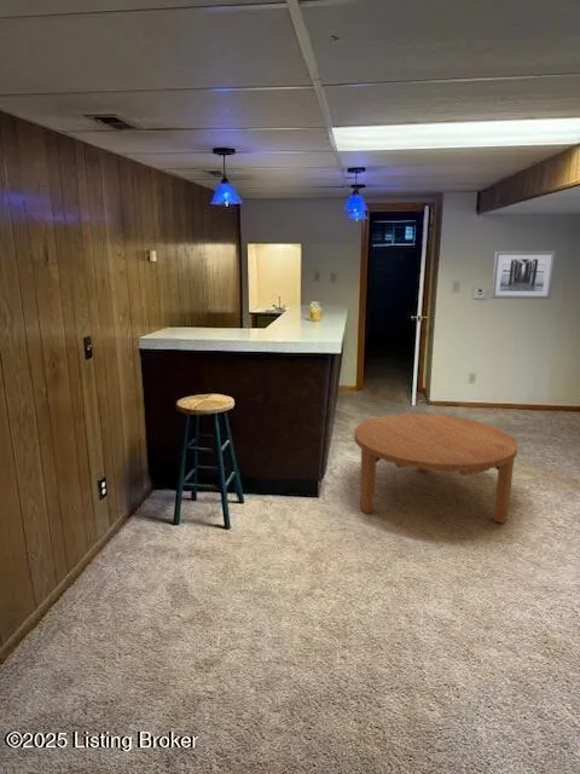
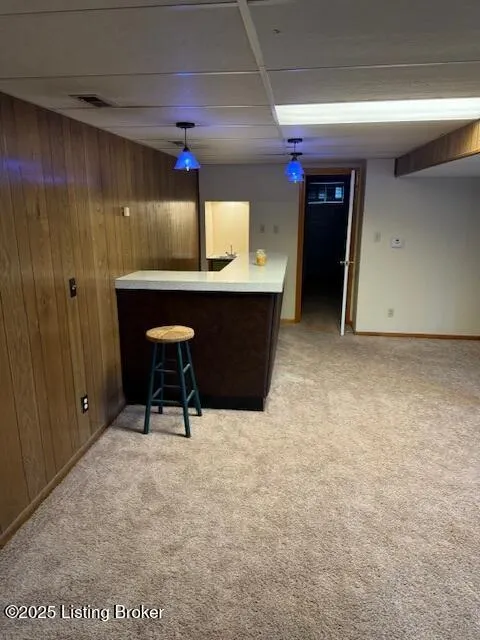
- coffee table [353,412,518,525]
- wall art [489,250,557,300]
